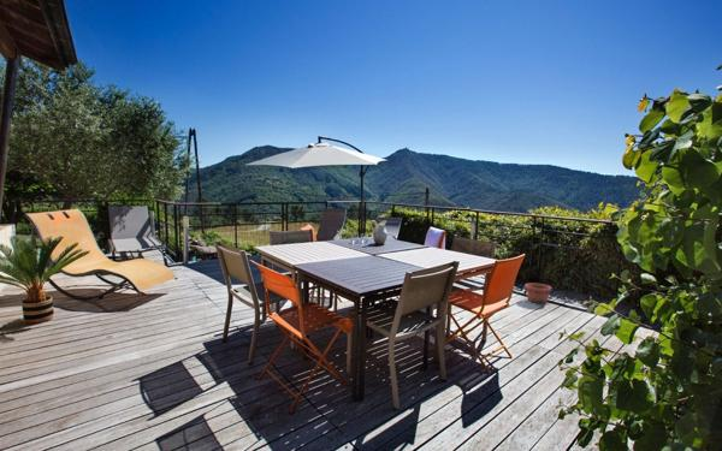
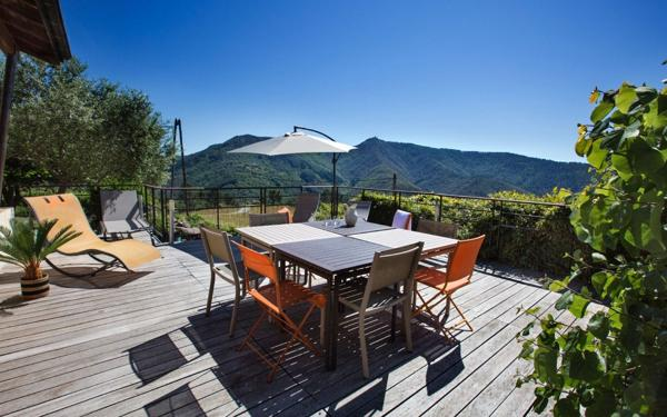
- pot [523,283,552,304]
